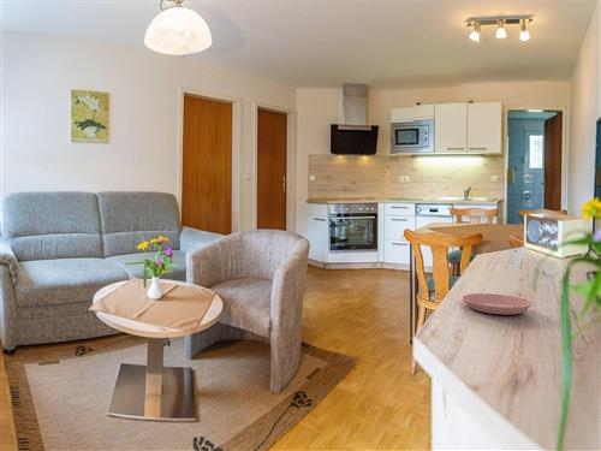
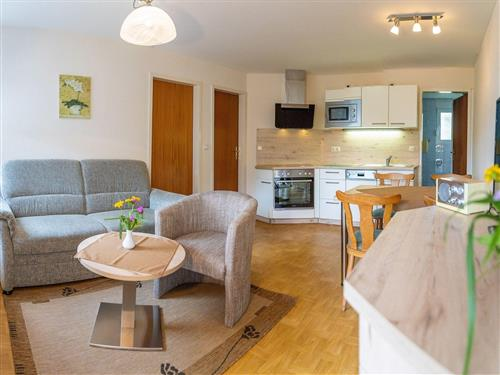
- plate [460,292,534,315]
